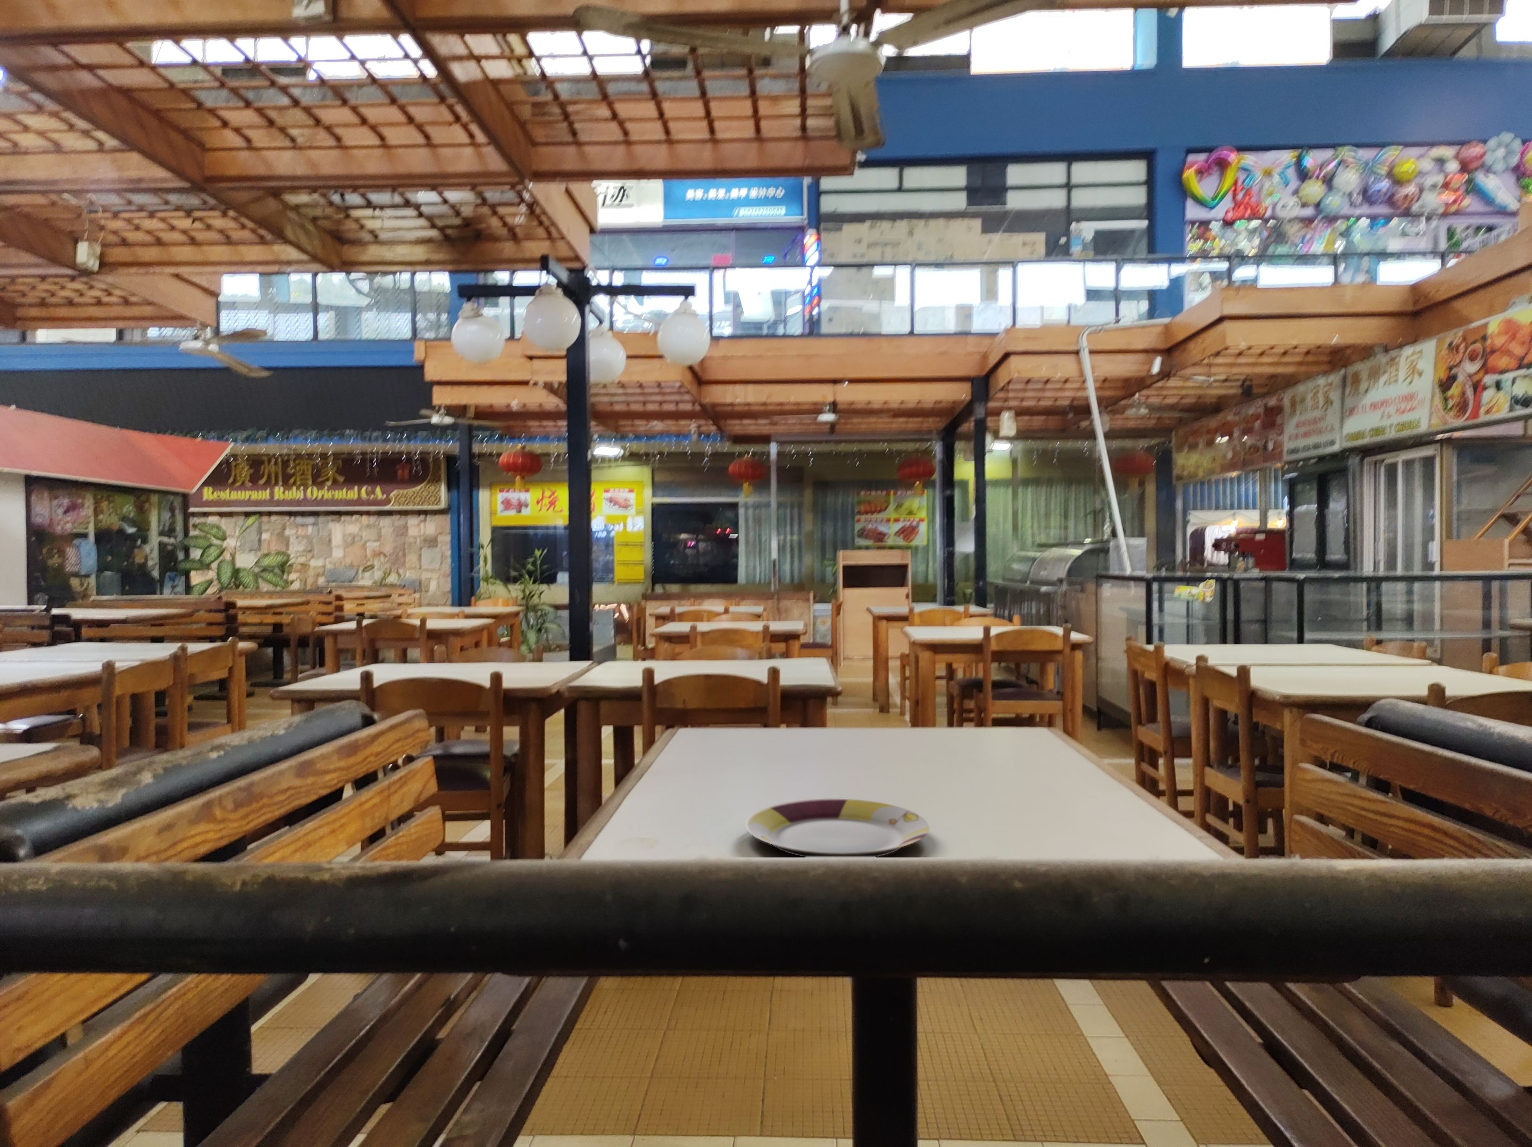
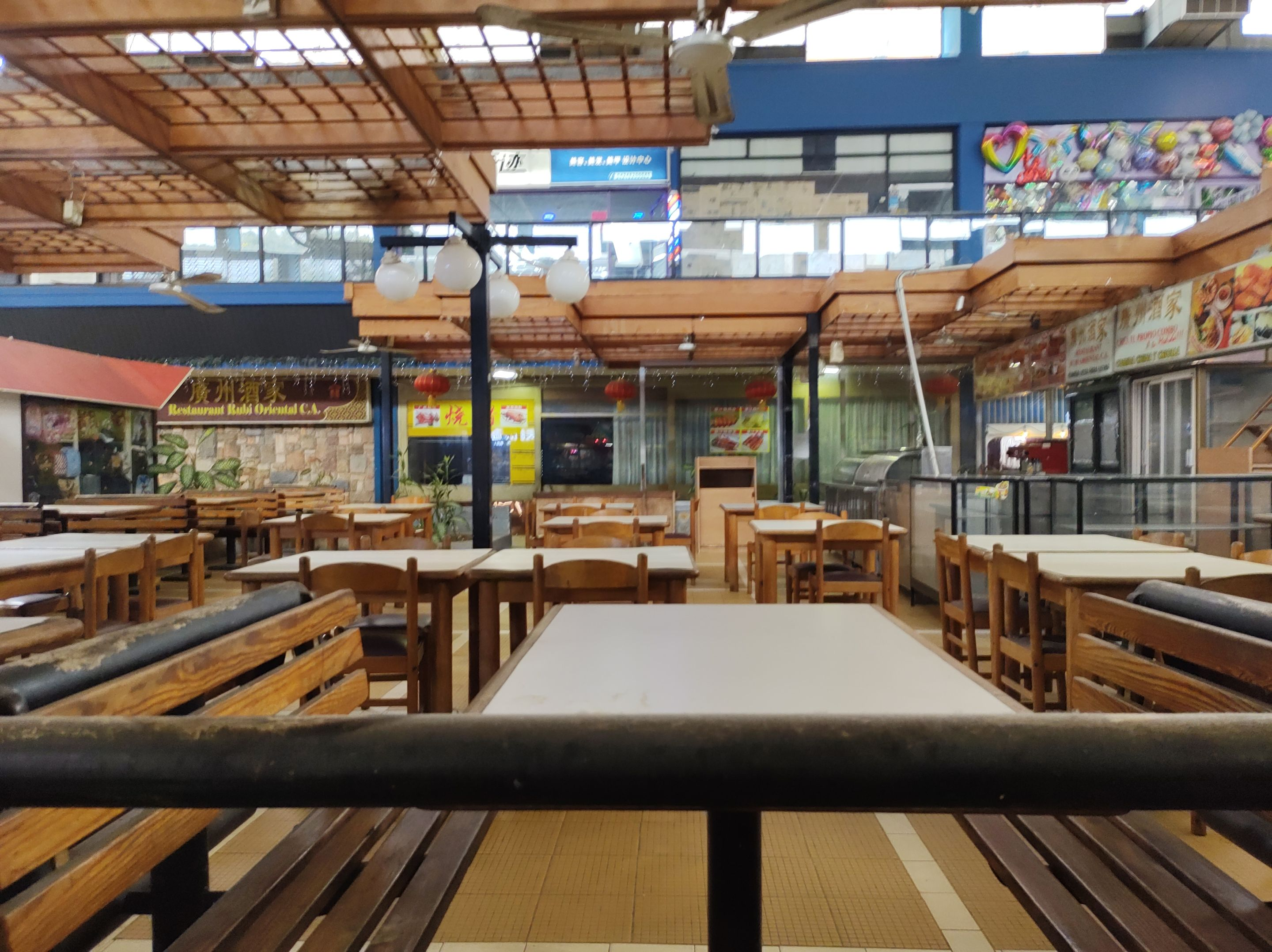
- plate [744,798,930,858]
